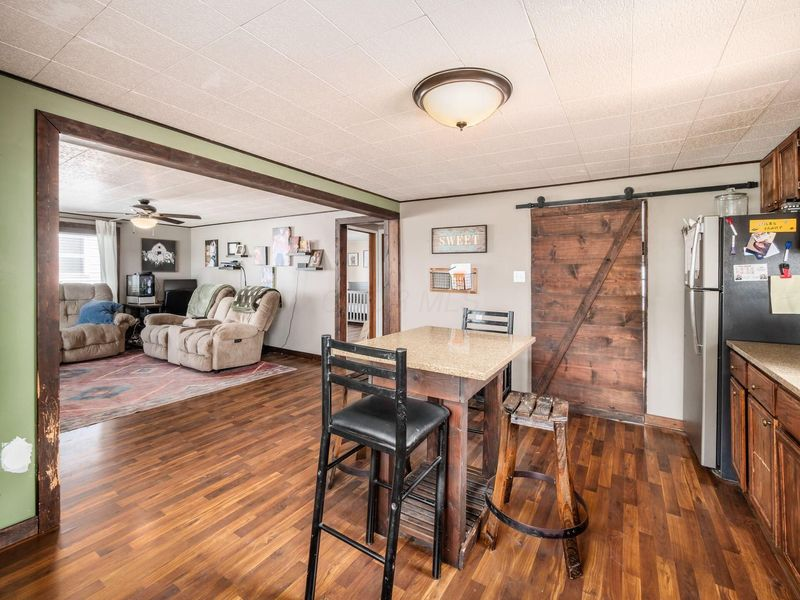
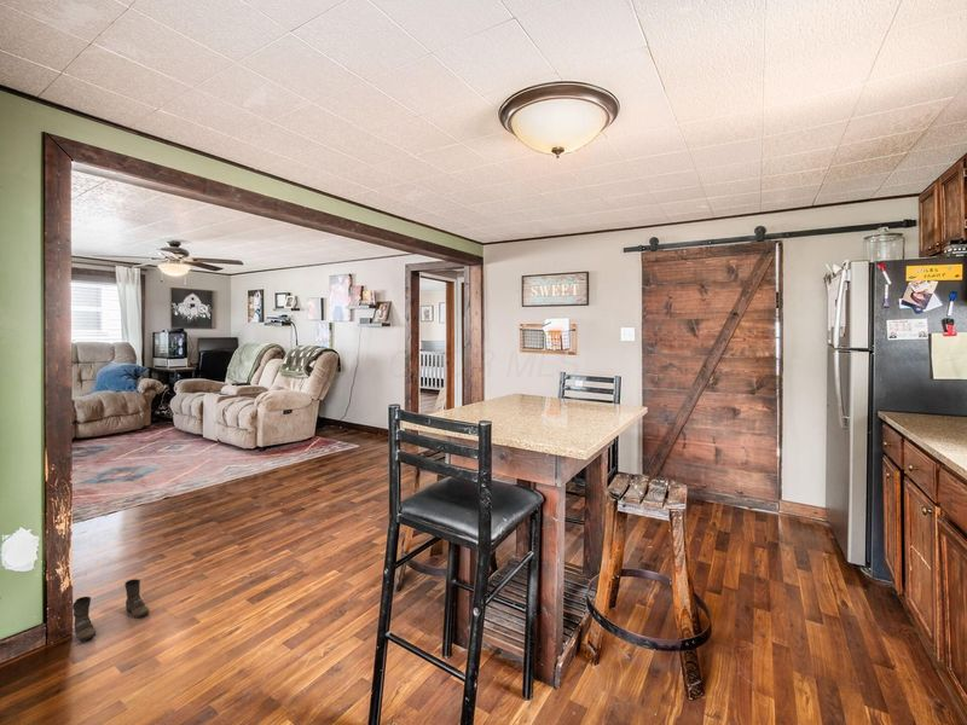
+ boots [71,578,150,642]
